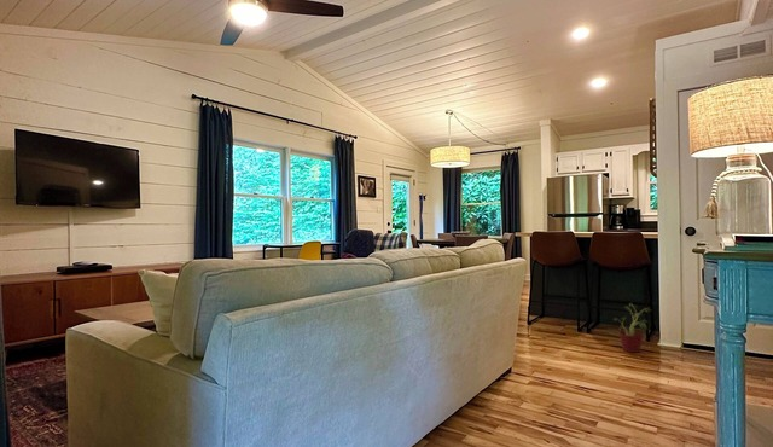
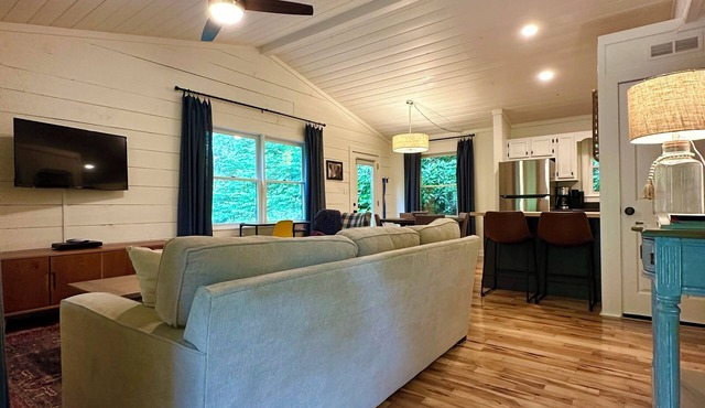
- potted plant [612,302,652,354]
